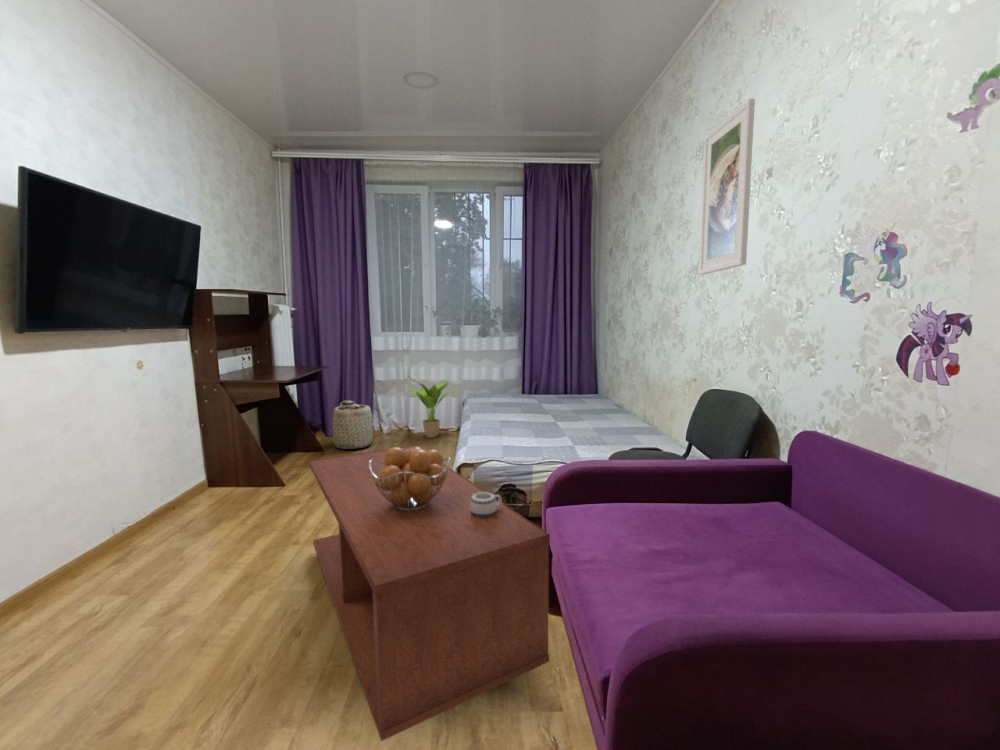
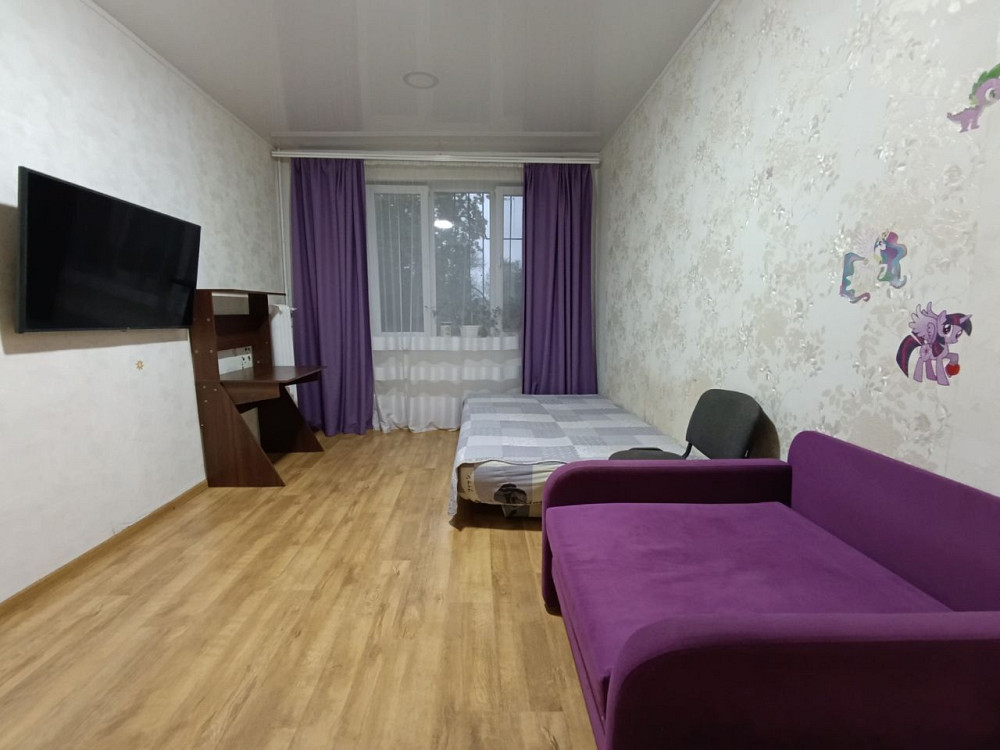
- mug [470,491,503,517]
- fruit basket [369,446,451,511]
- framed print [698,98,756,276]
- basket [332,399,374,450]
- coffee table [308,444,551,742]
- potted plant [406,375,460,439]
